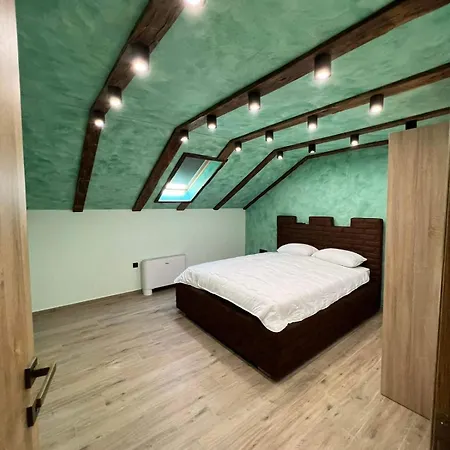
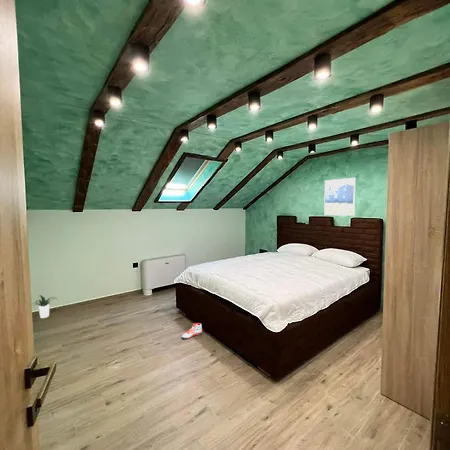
+ potted plant [31,294,58,319]
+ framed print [323,177,357,217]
+ sneaker [181,322,203,340]
